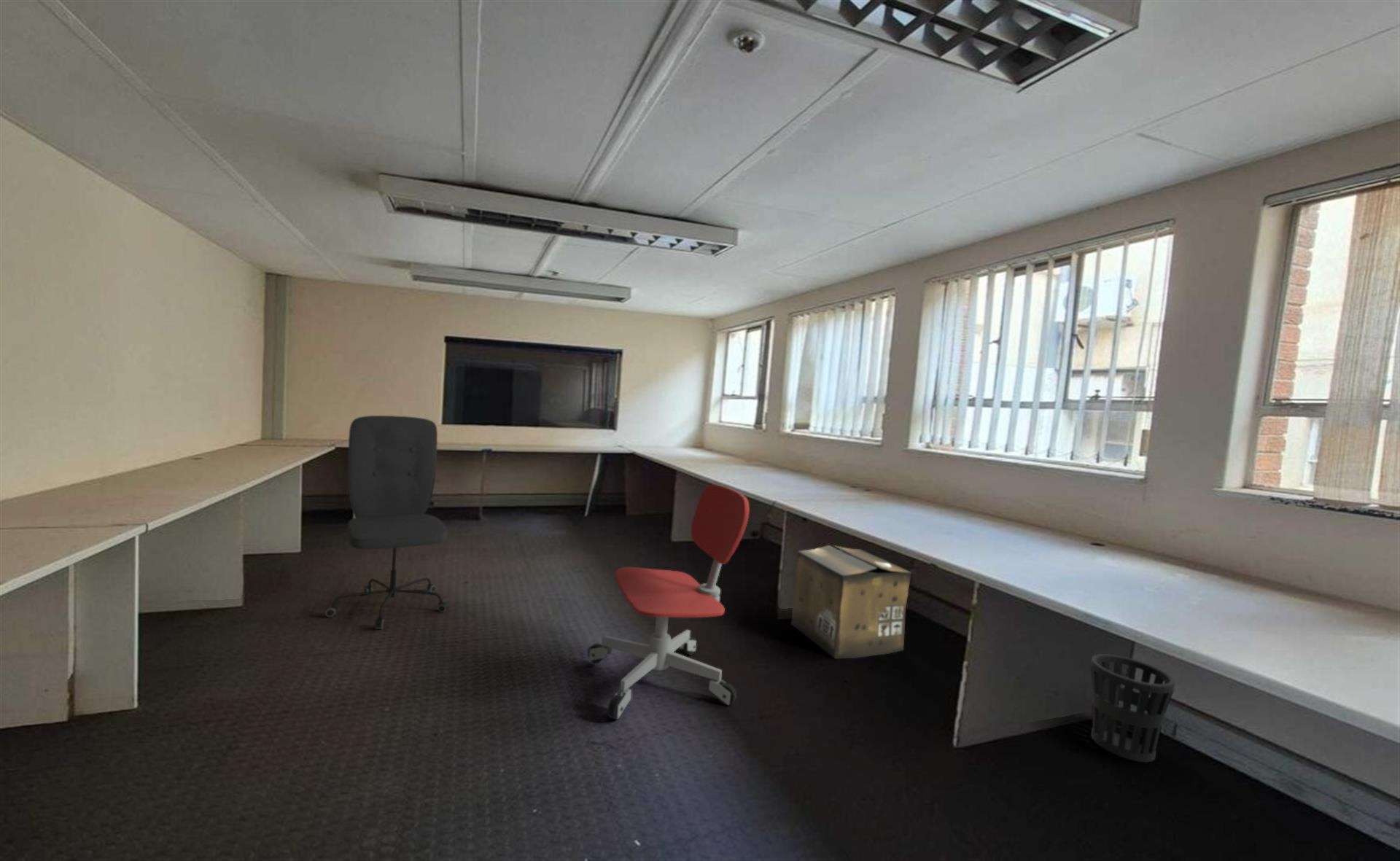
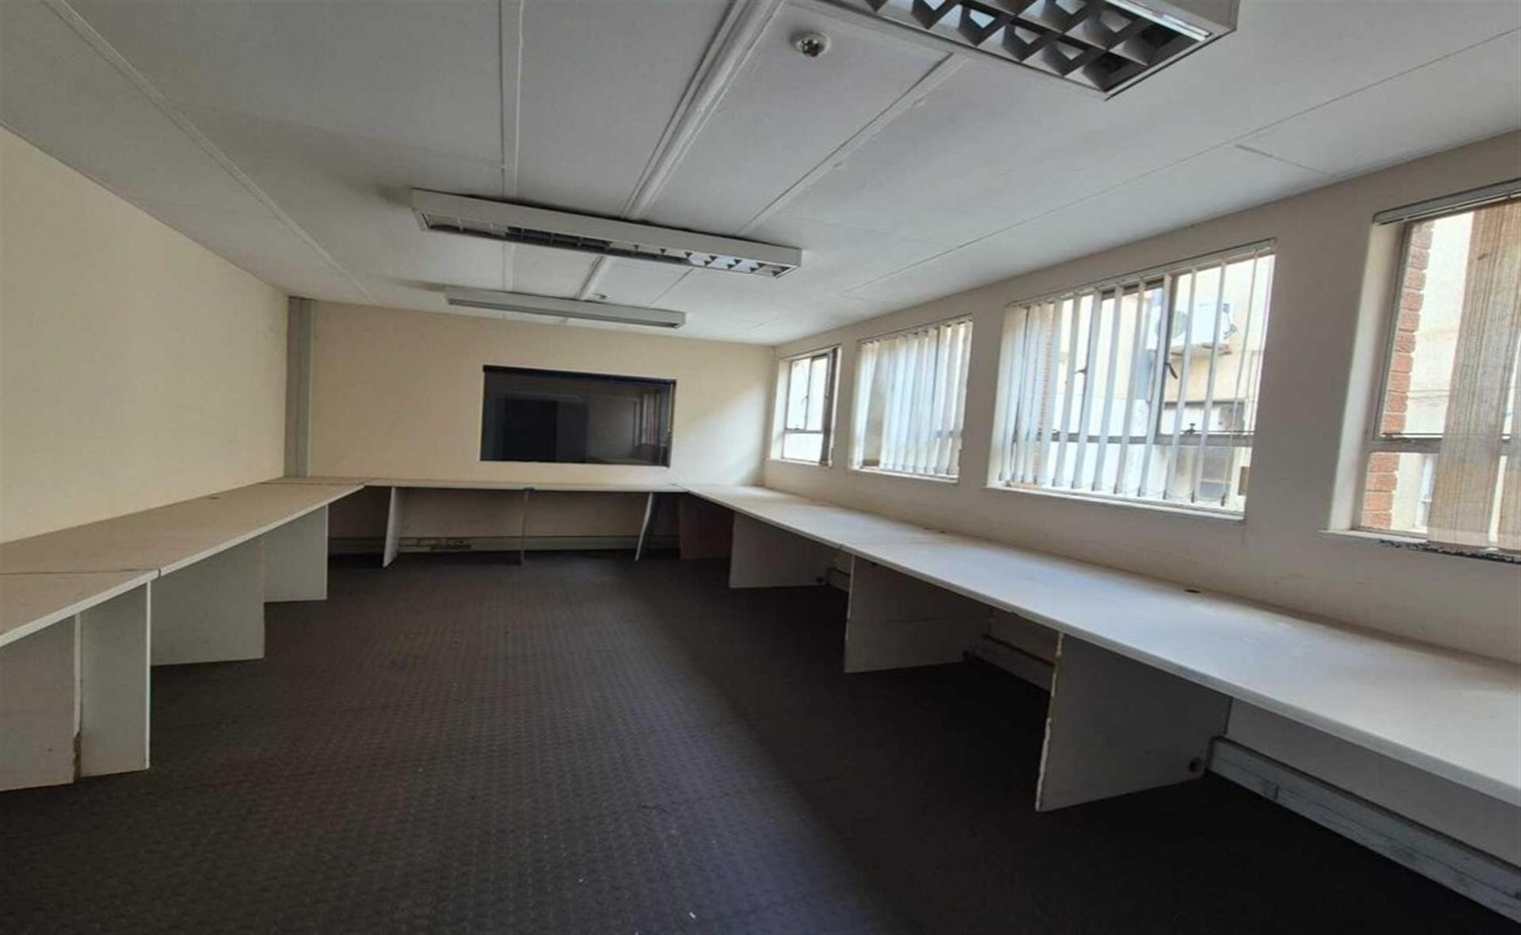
- office chair [587,484,750,720]
- cardboard box [790,545,912,660]
- wastebasket [1090,653,1175,763]
- office chair [323,415,450,630]
